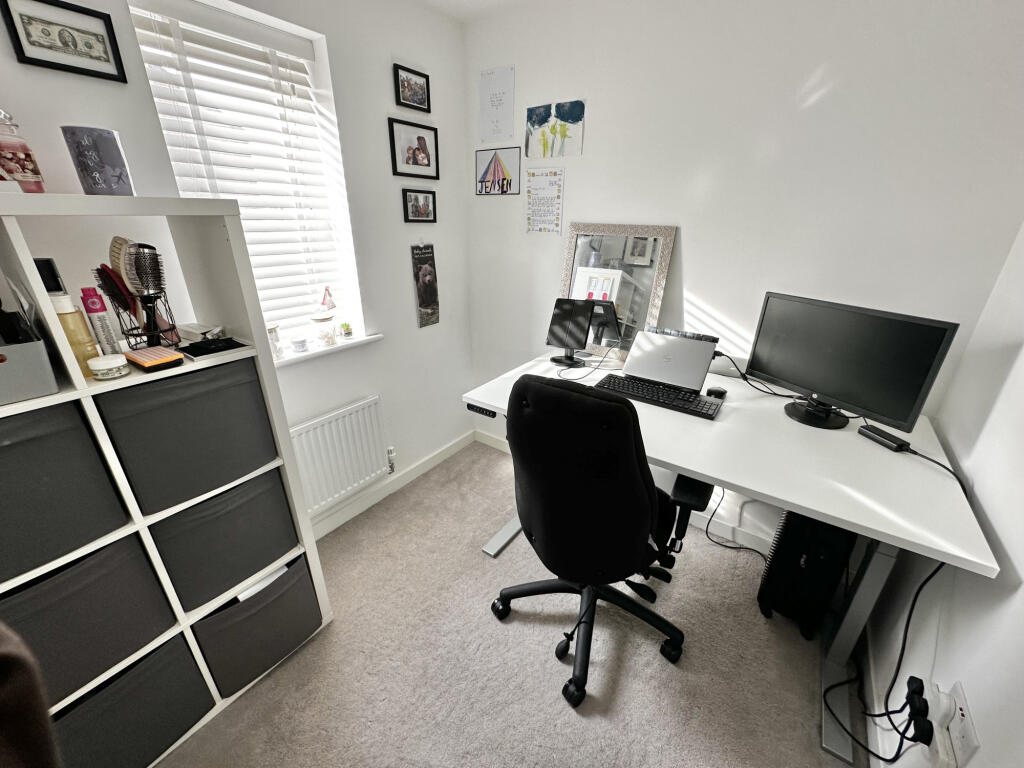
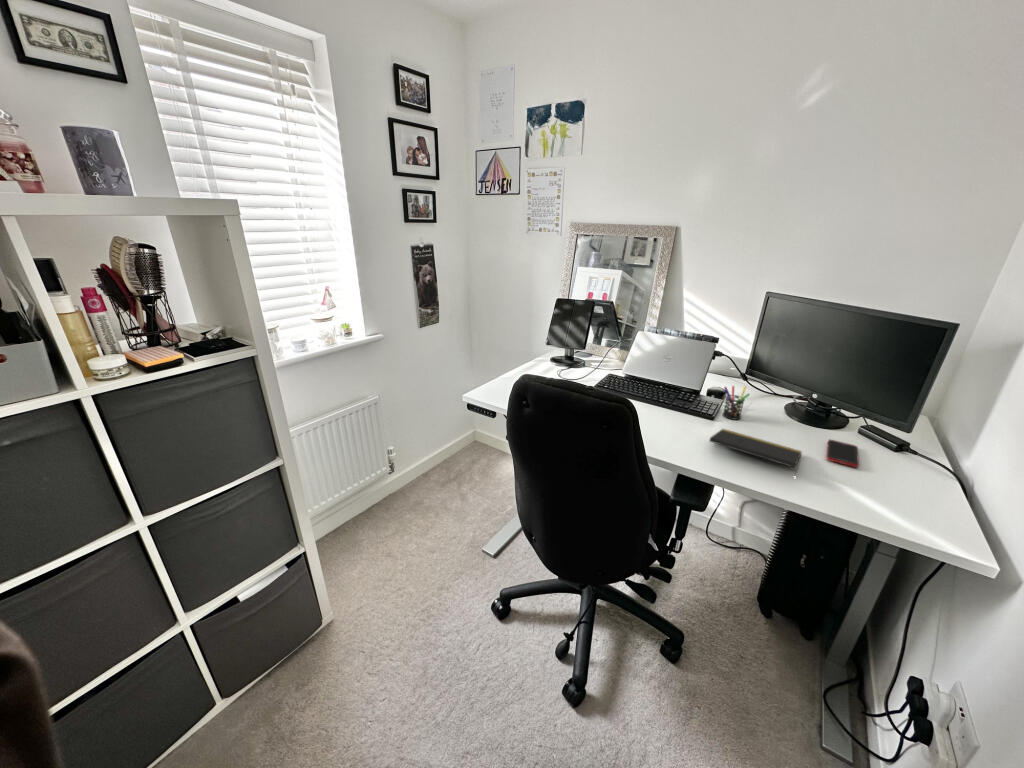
+ pen holder [721,385,751,421]
+ notepad [708,428,803,475]
+ cell phone [826,439,860,469]
